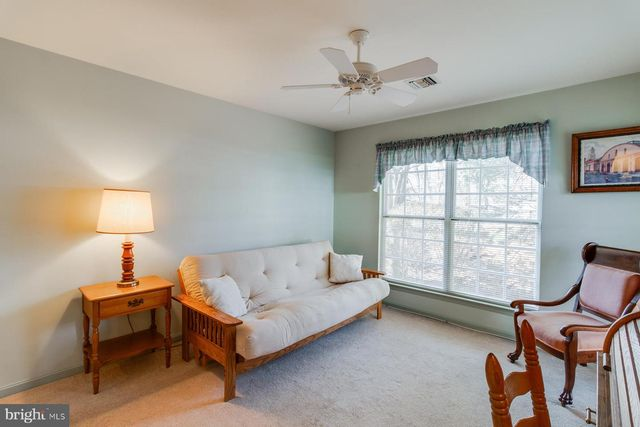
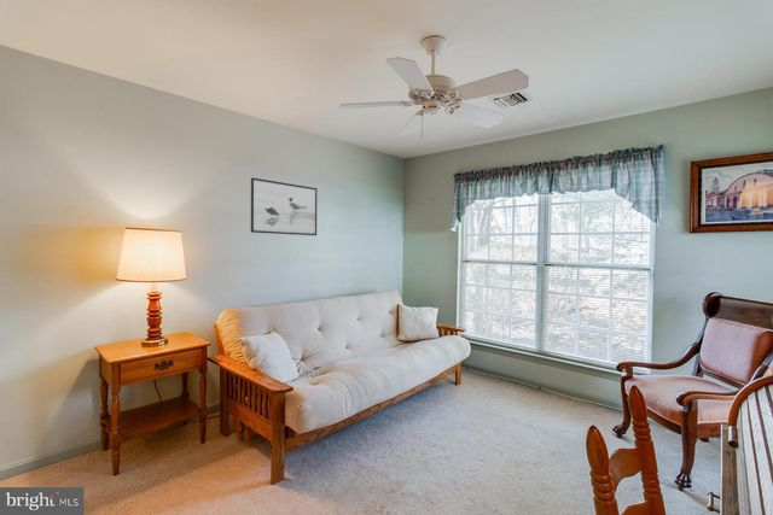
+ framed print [250,177,318,236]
